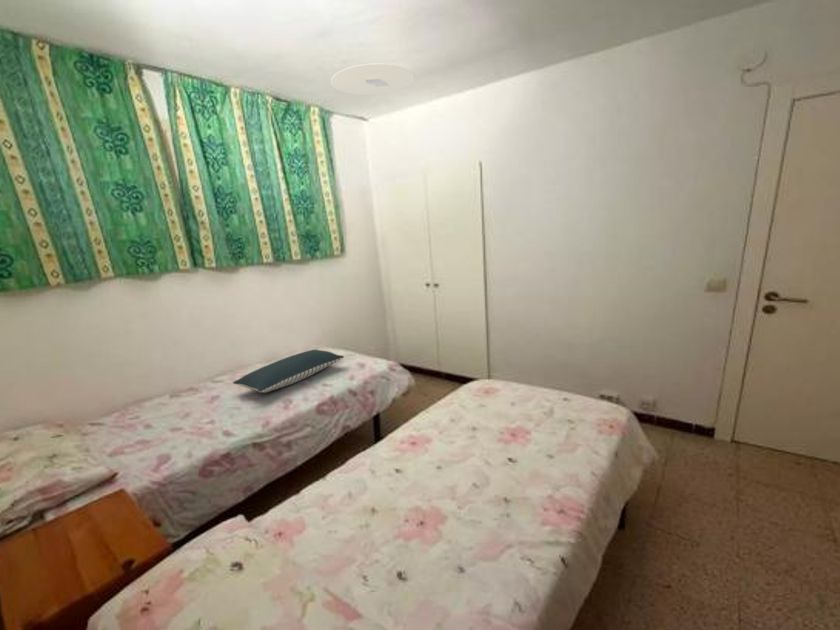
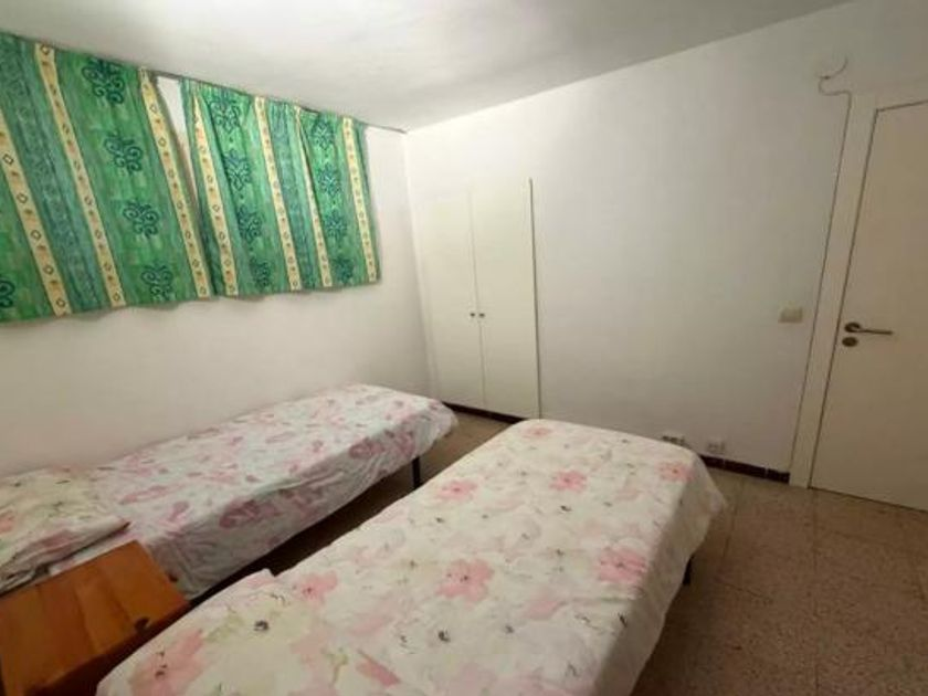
- pillow [232,349,345,394]
- ceiling light [330,63,414,96]
